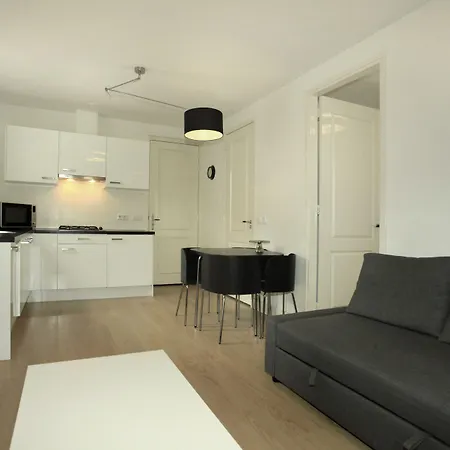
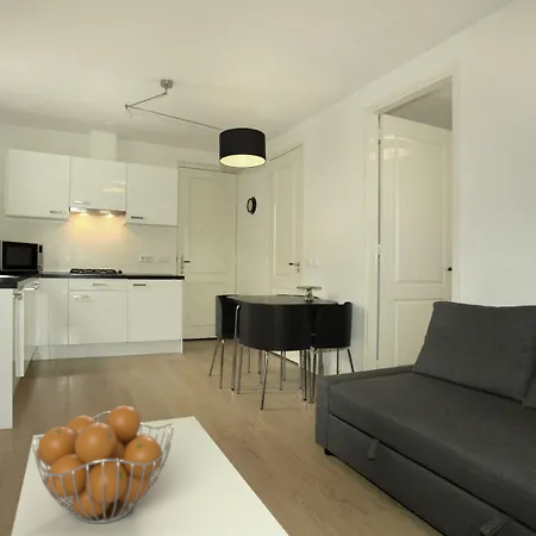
+ fruit basket [32,405,175,525]
